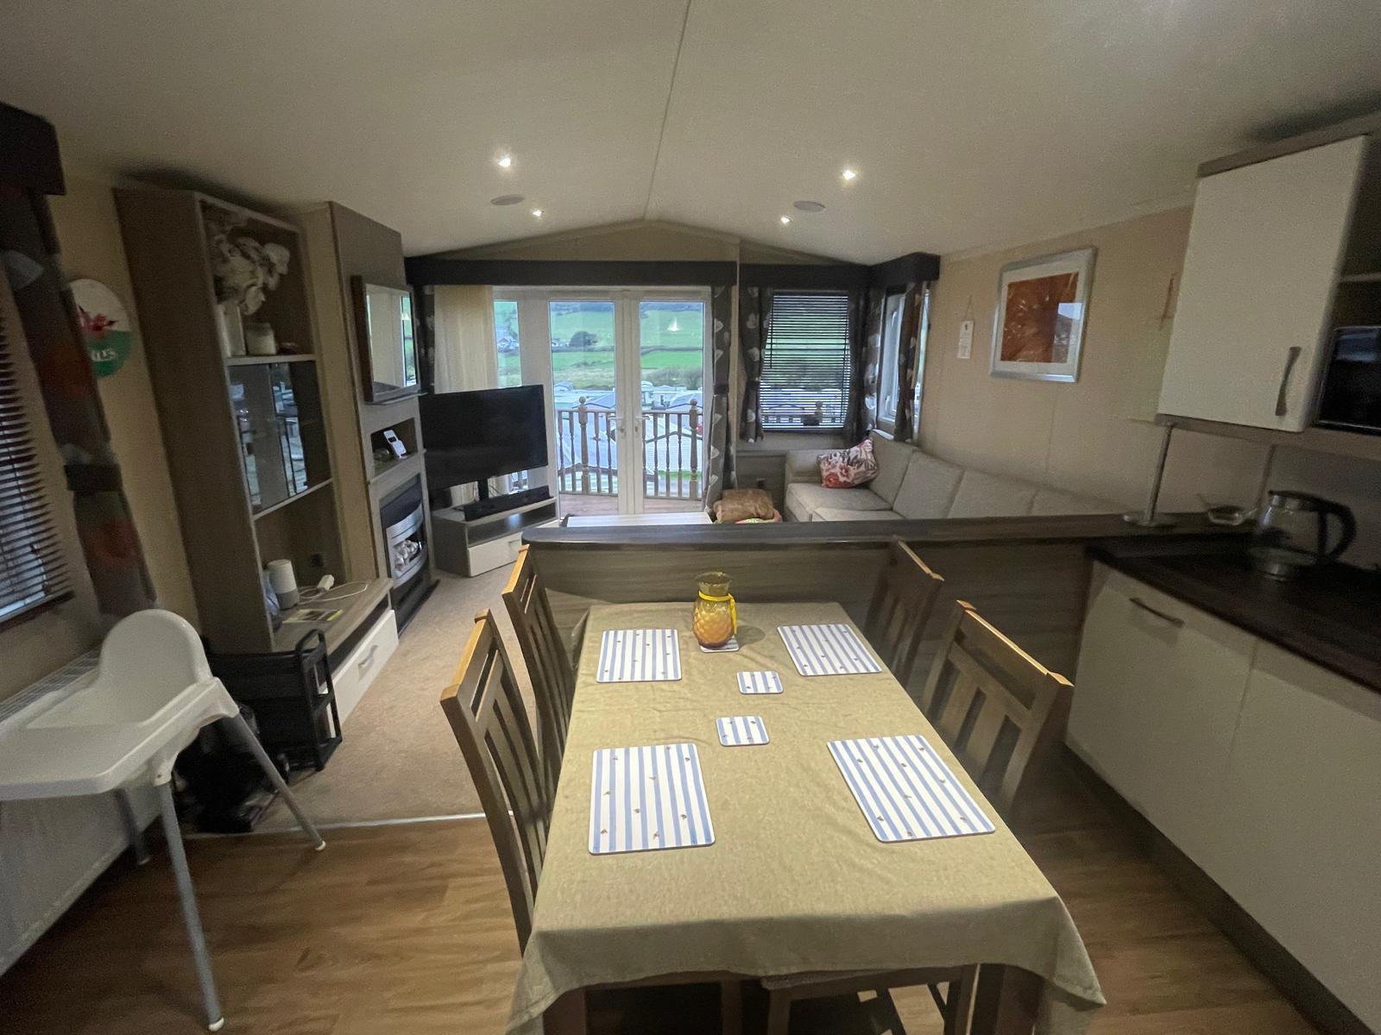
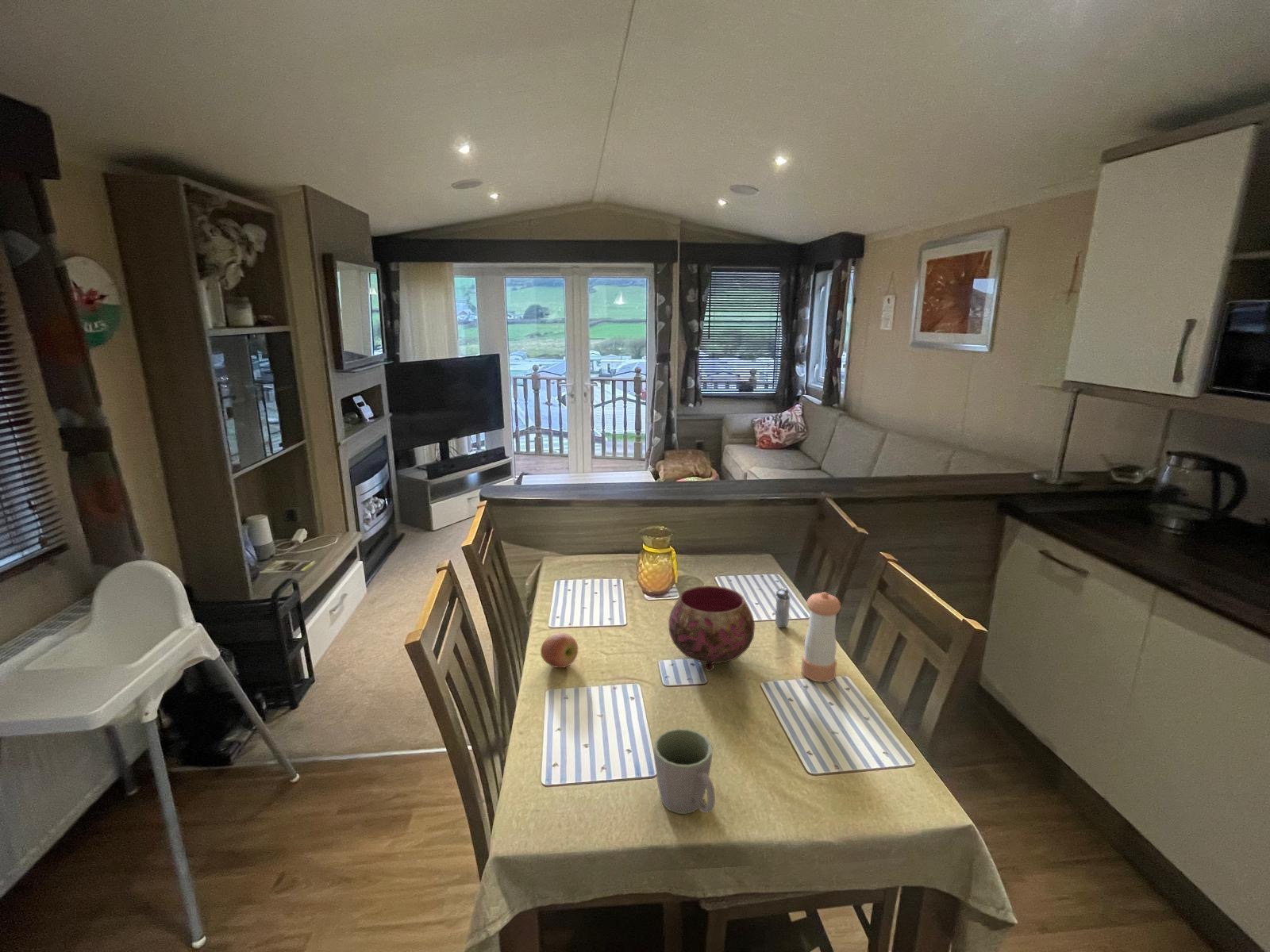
+ mug [653,727,716,815]
+ shaker [774,587,791,628]
+ apple [540,632,579,669]
+ bowl [668,585,756,672]
+ pepper shaker [800,591,841,683]
